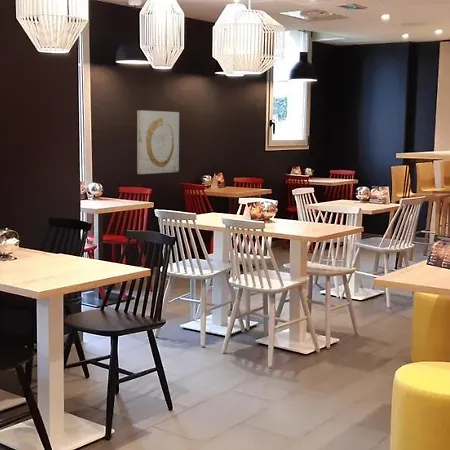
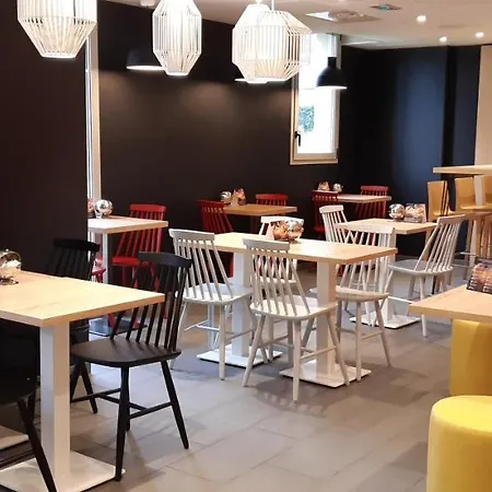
- wall art [136,109,180,175]
